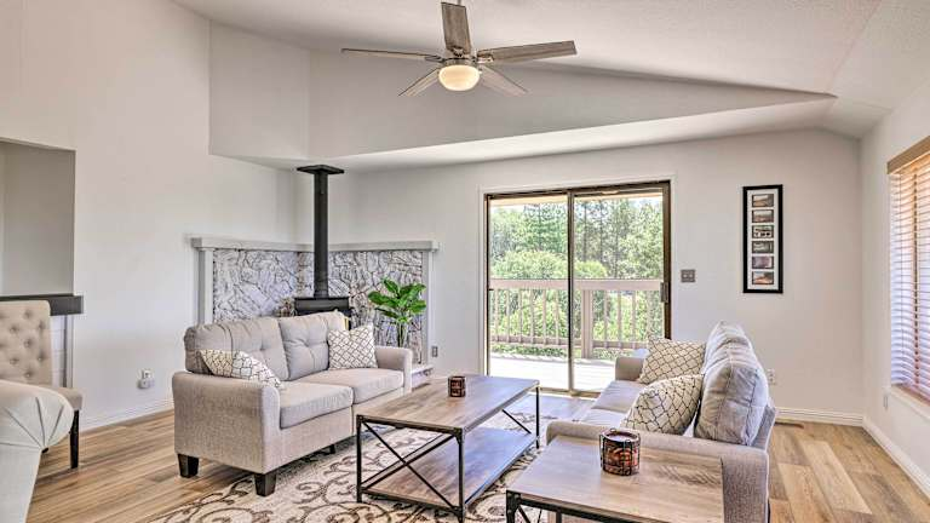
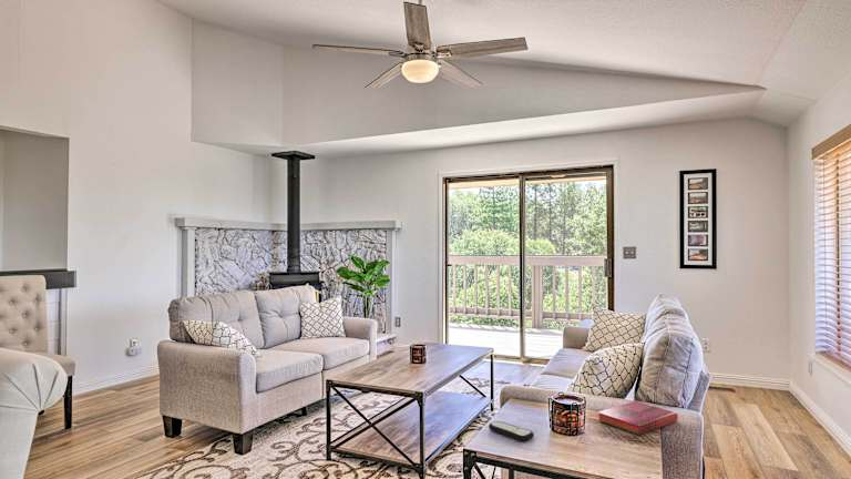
+ remote control [488,420,535,442]
+ hardback book [597,400,679,436]
